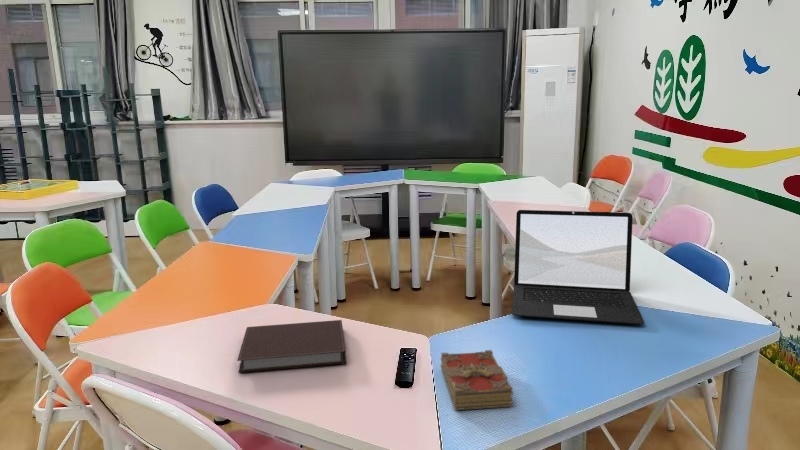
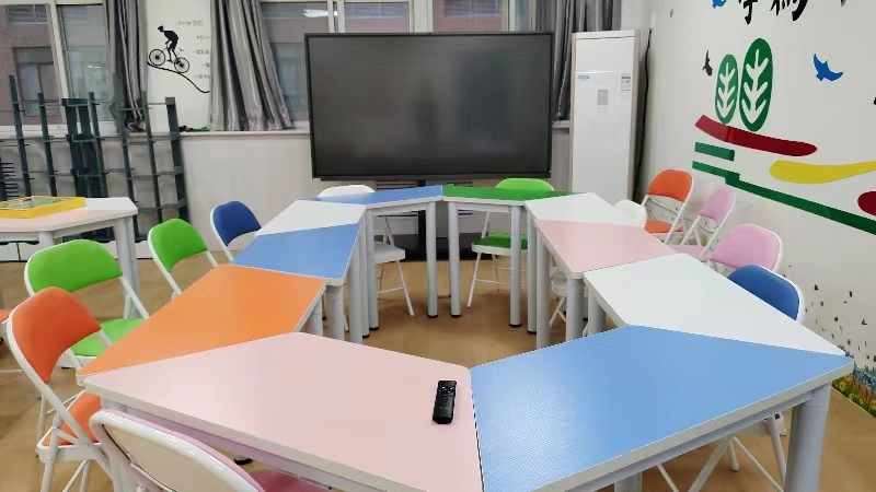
- laptop [510,209,645,325]
- notebook [236,319,347,373]
- book [440,349,514,411]
